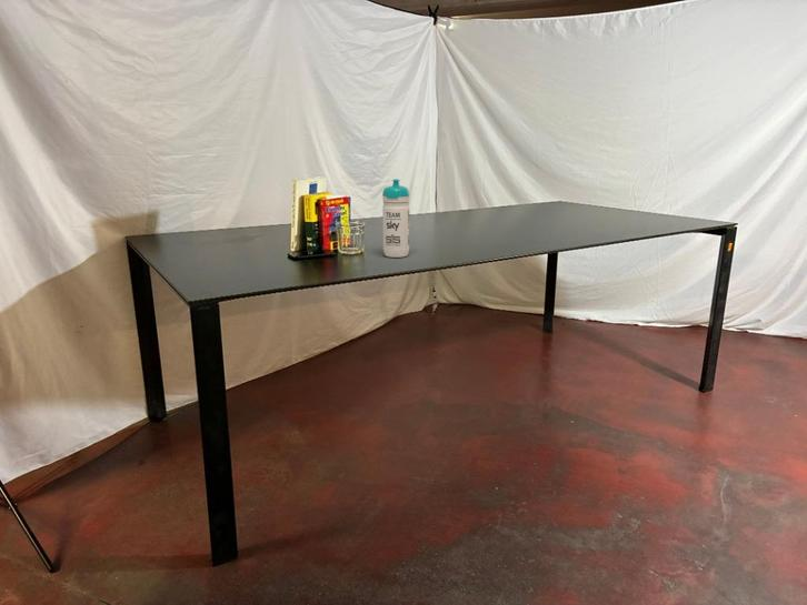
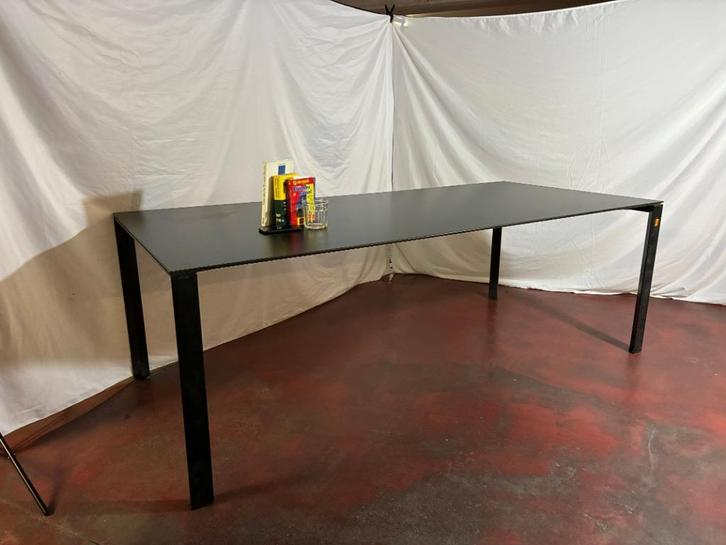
- water bottle [381,178,411,259]
